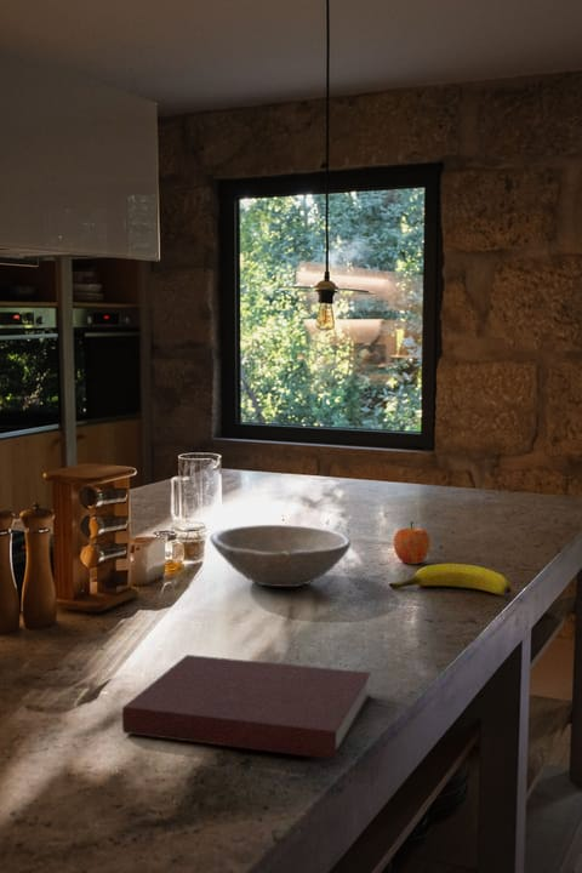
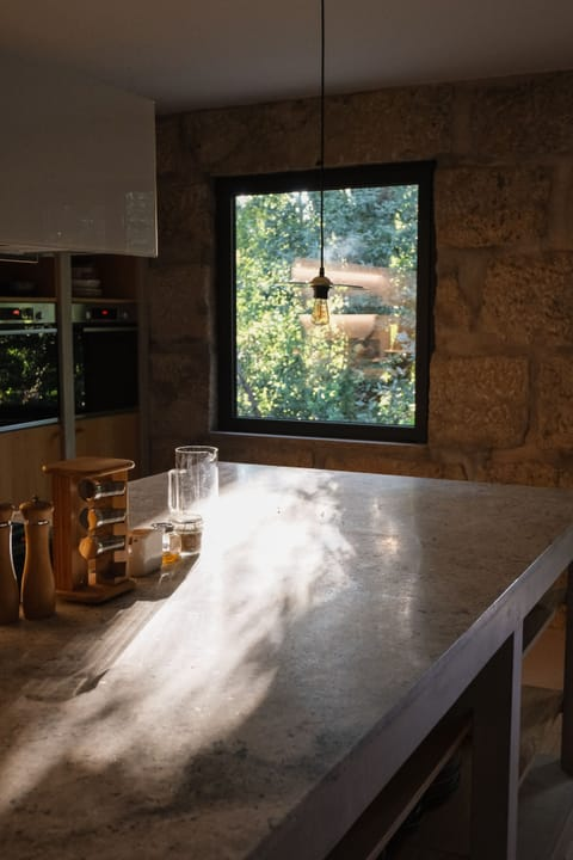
- apple [393,520,432,565]
- notebook [121,654,372,760]
- bowl [209,524,352,588]
- banana [388,563,512,595]
